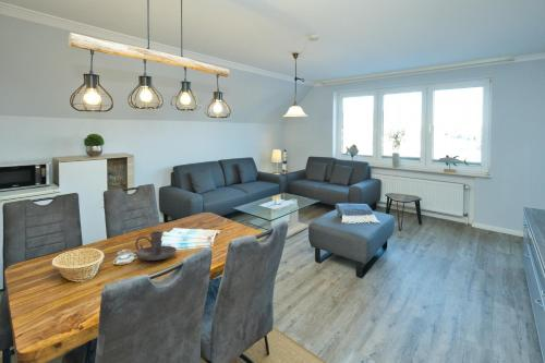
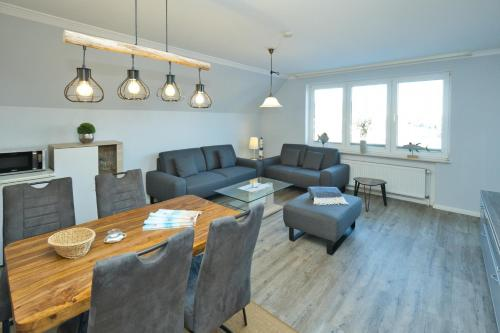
- candle holder [134,230,178,262]
